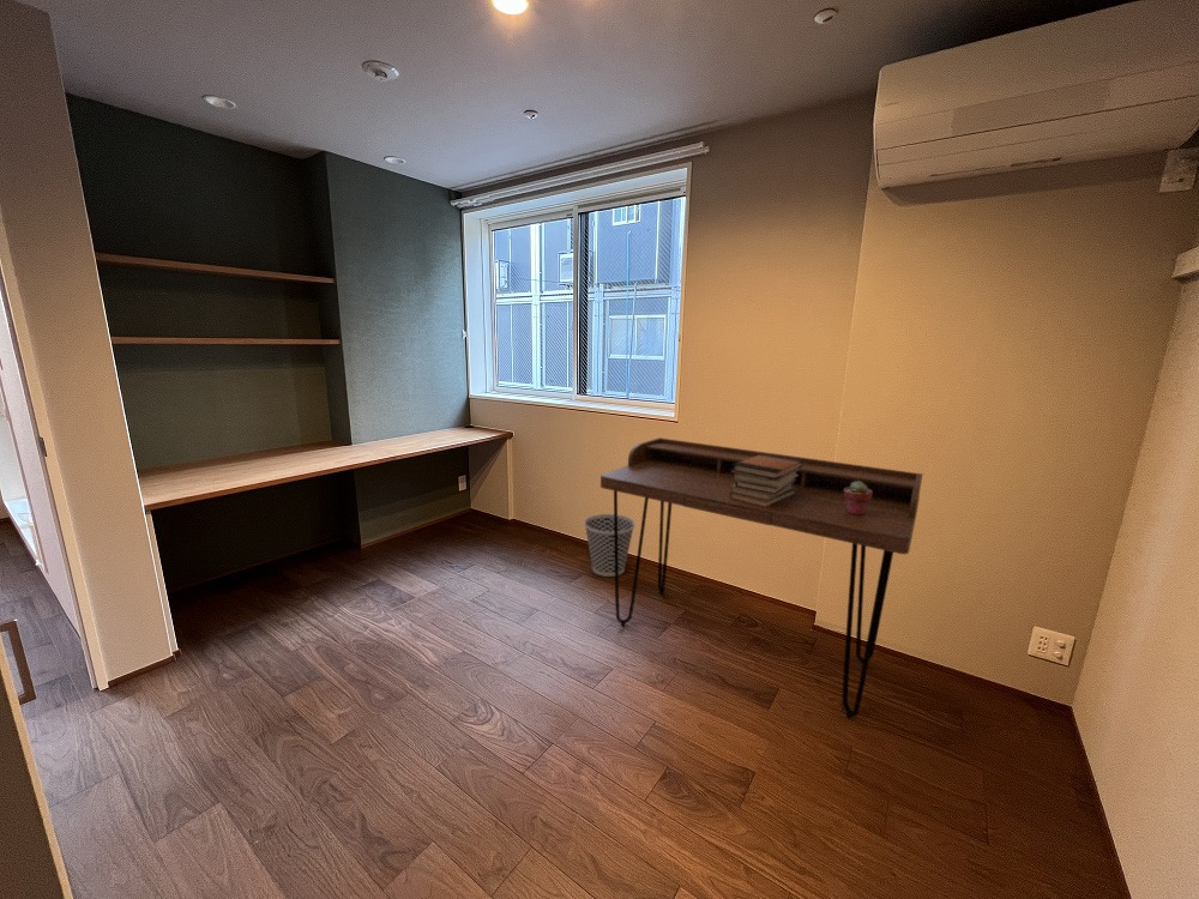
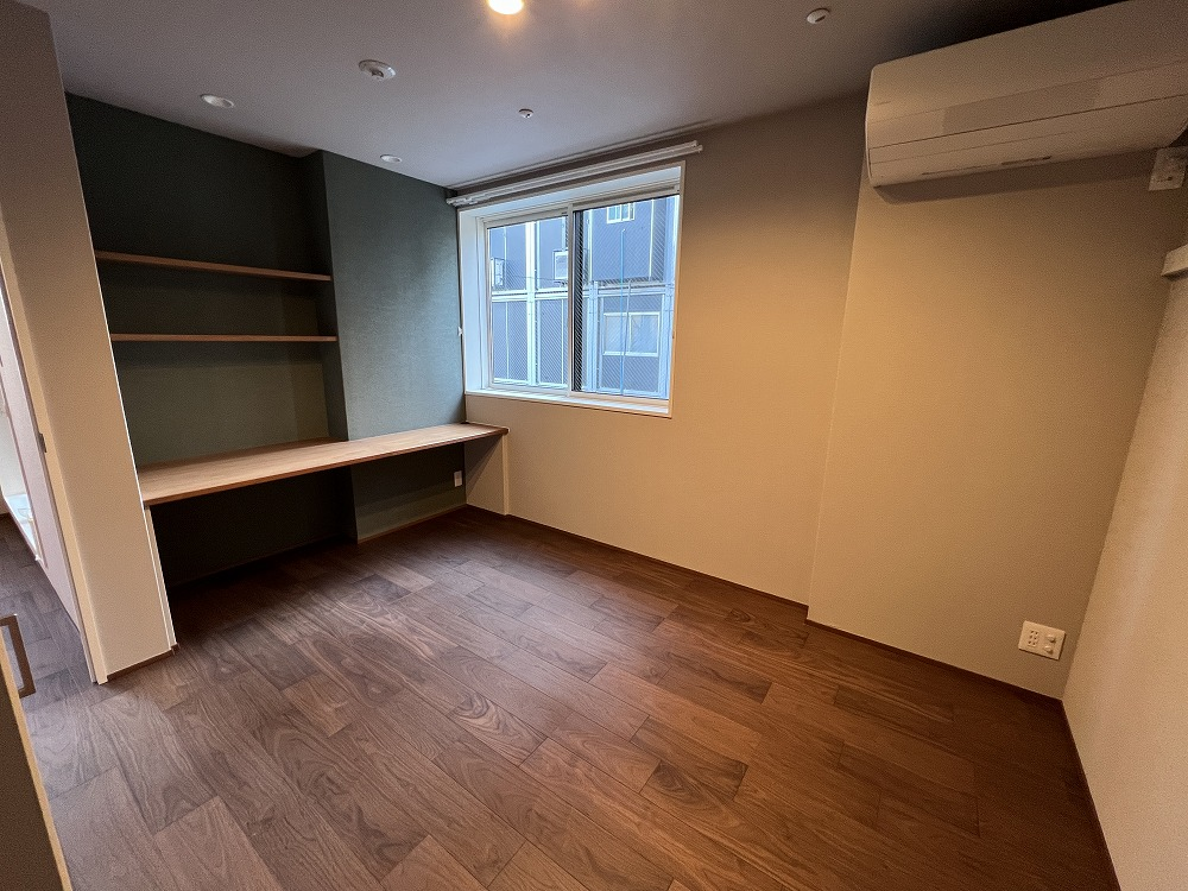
- book stack [729,454,803,507]
- desk [600,436,924,719]
- wastebasket [583,513,635,578]
- potted succulent [844,481,872,515]
